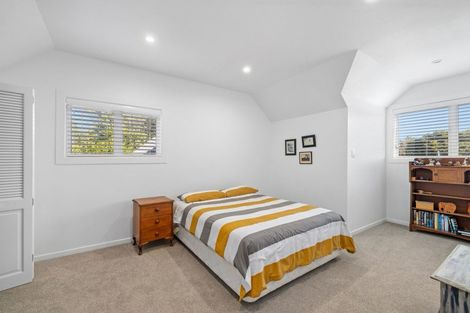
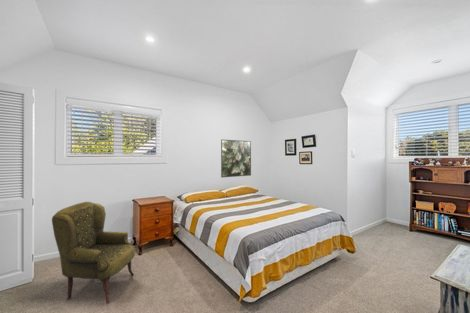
+ armchair [51,201,136,305]
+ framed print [220,139,252,178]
